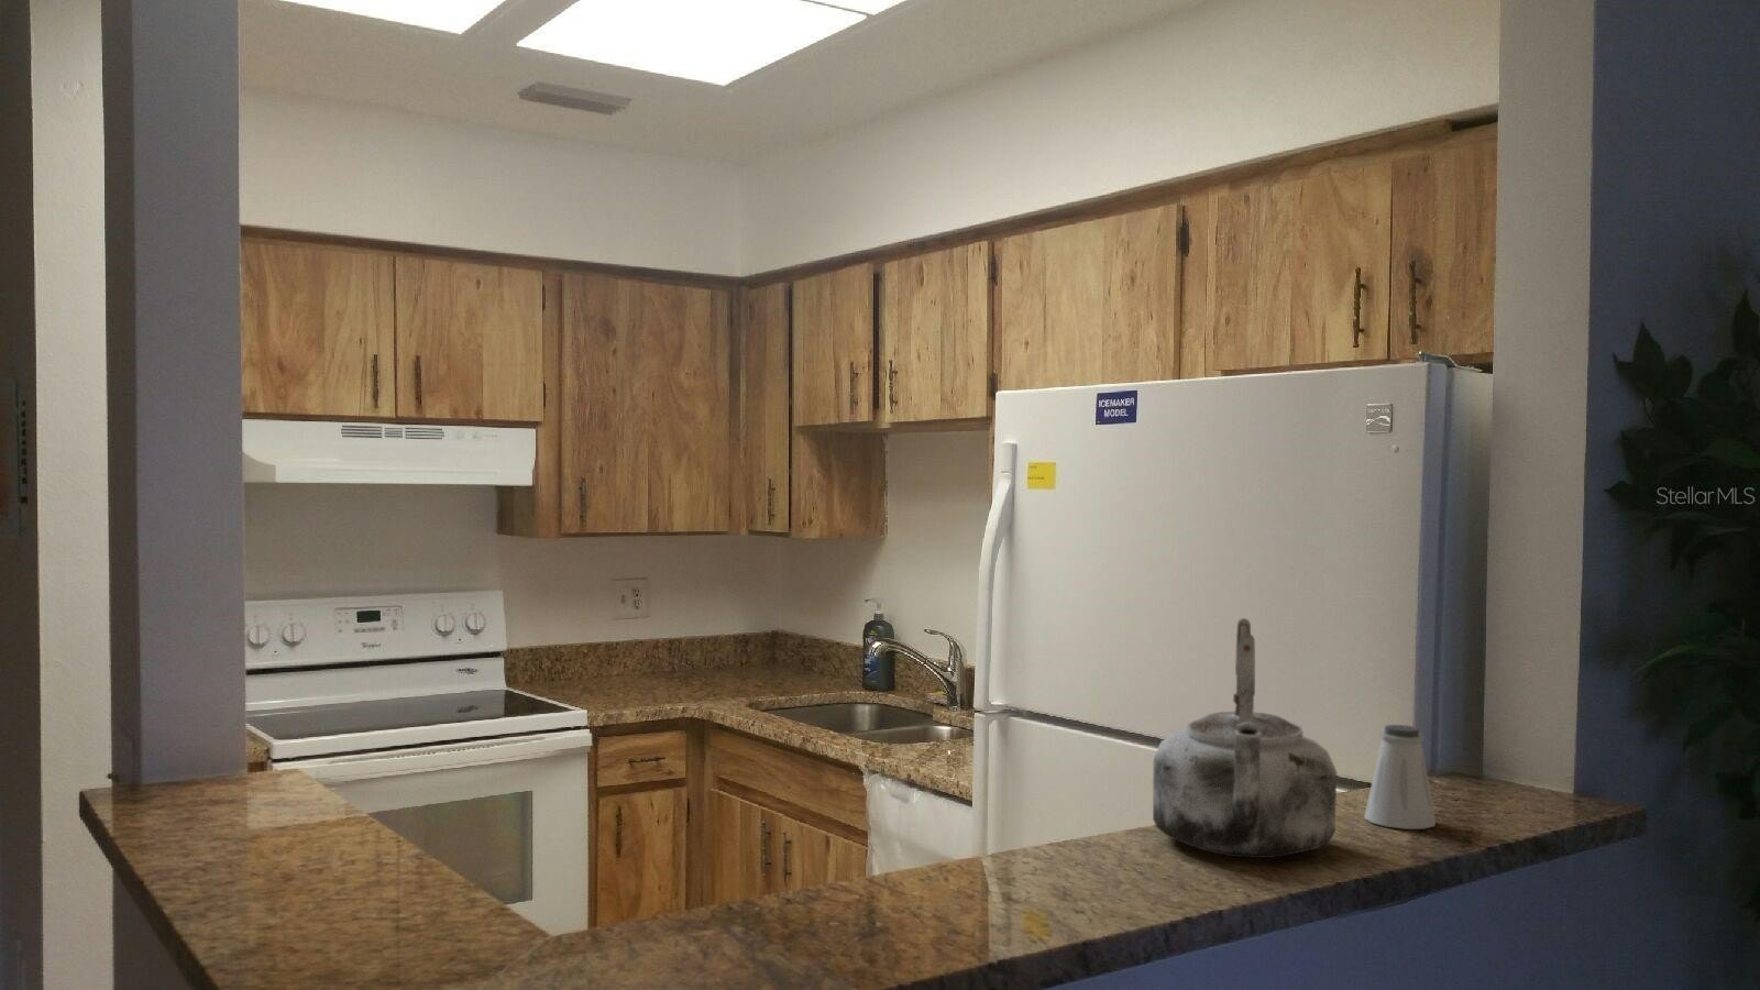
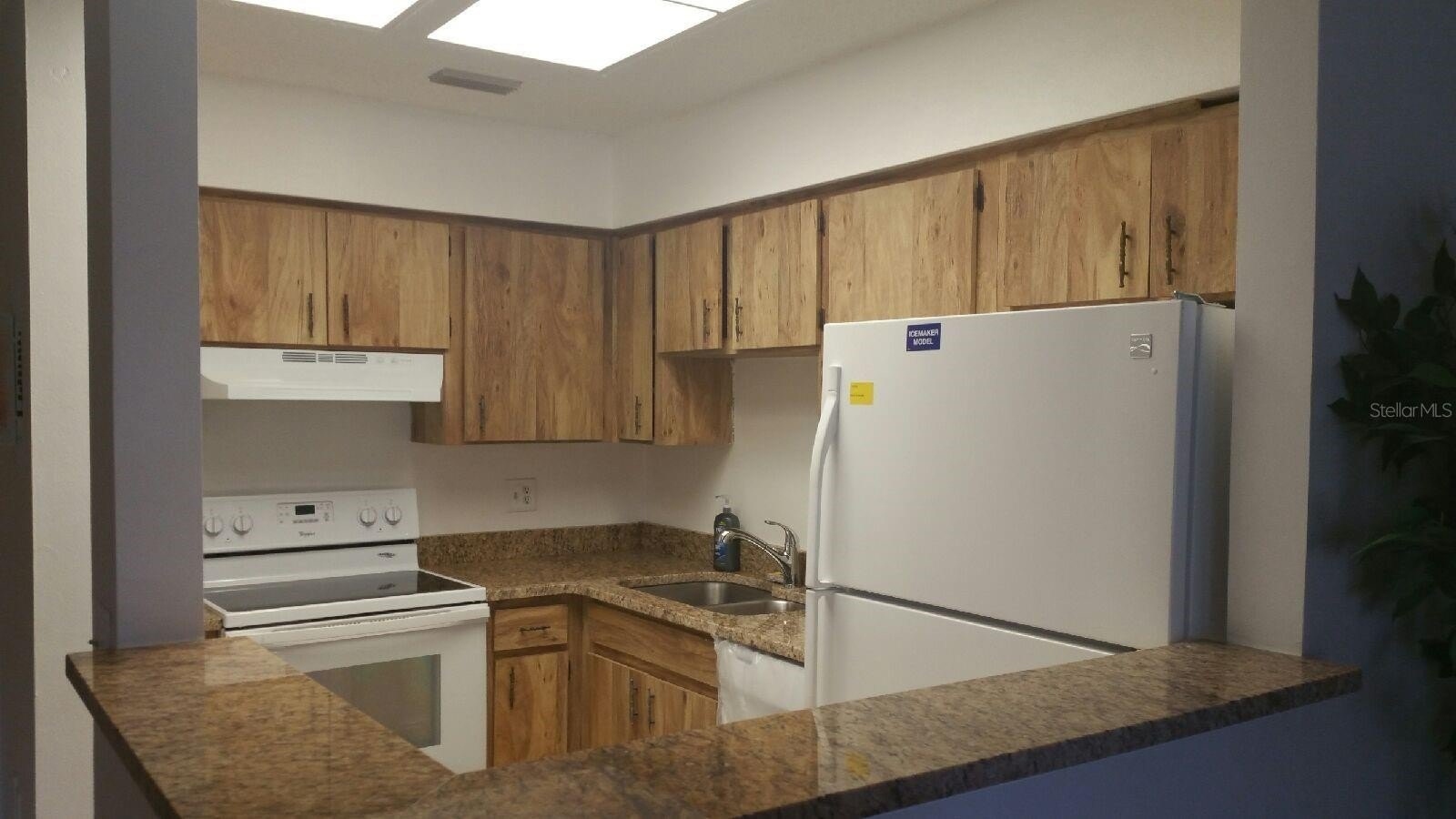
- kettle [1152,618,1338,859]
- saltshaker [1362,724,1436,830]
